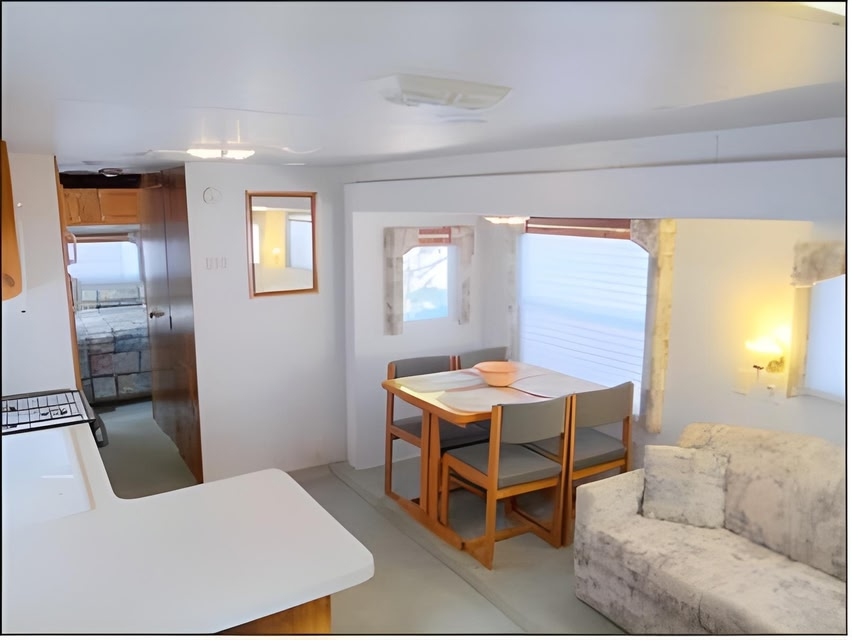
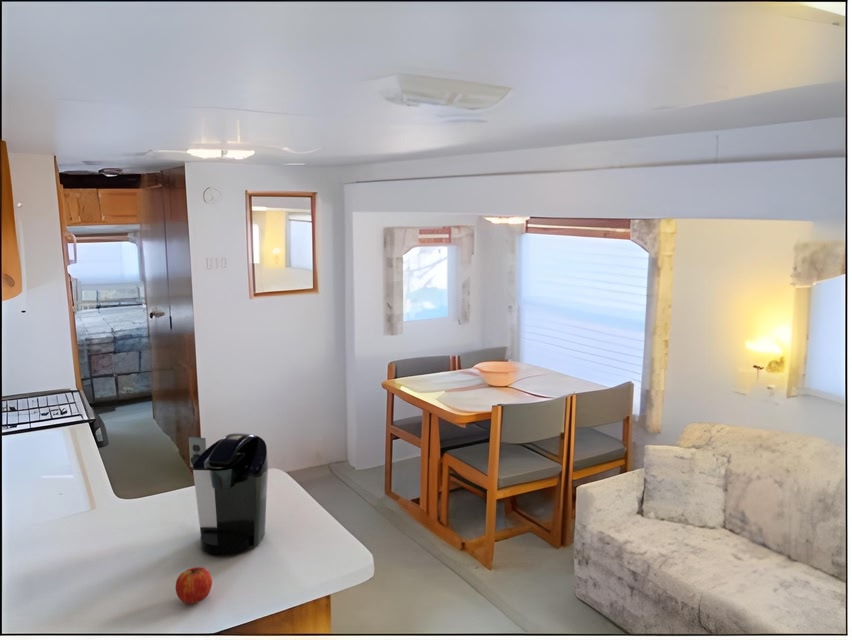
+ fruit [175,566,213,605]
+ coffee maker [188,432,269,557]
